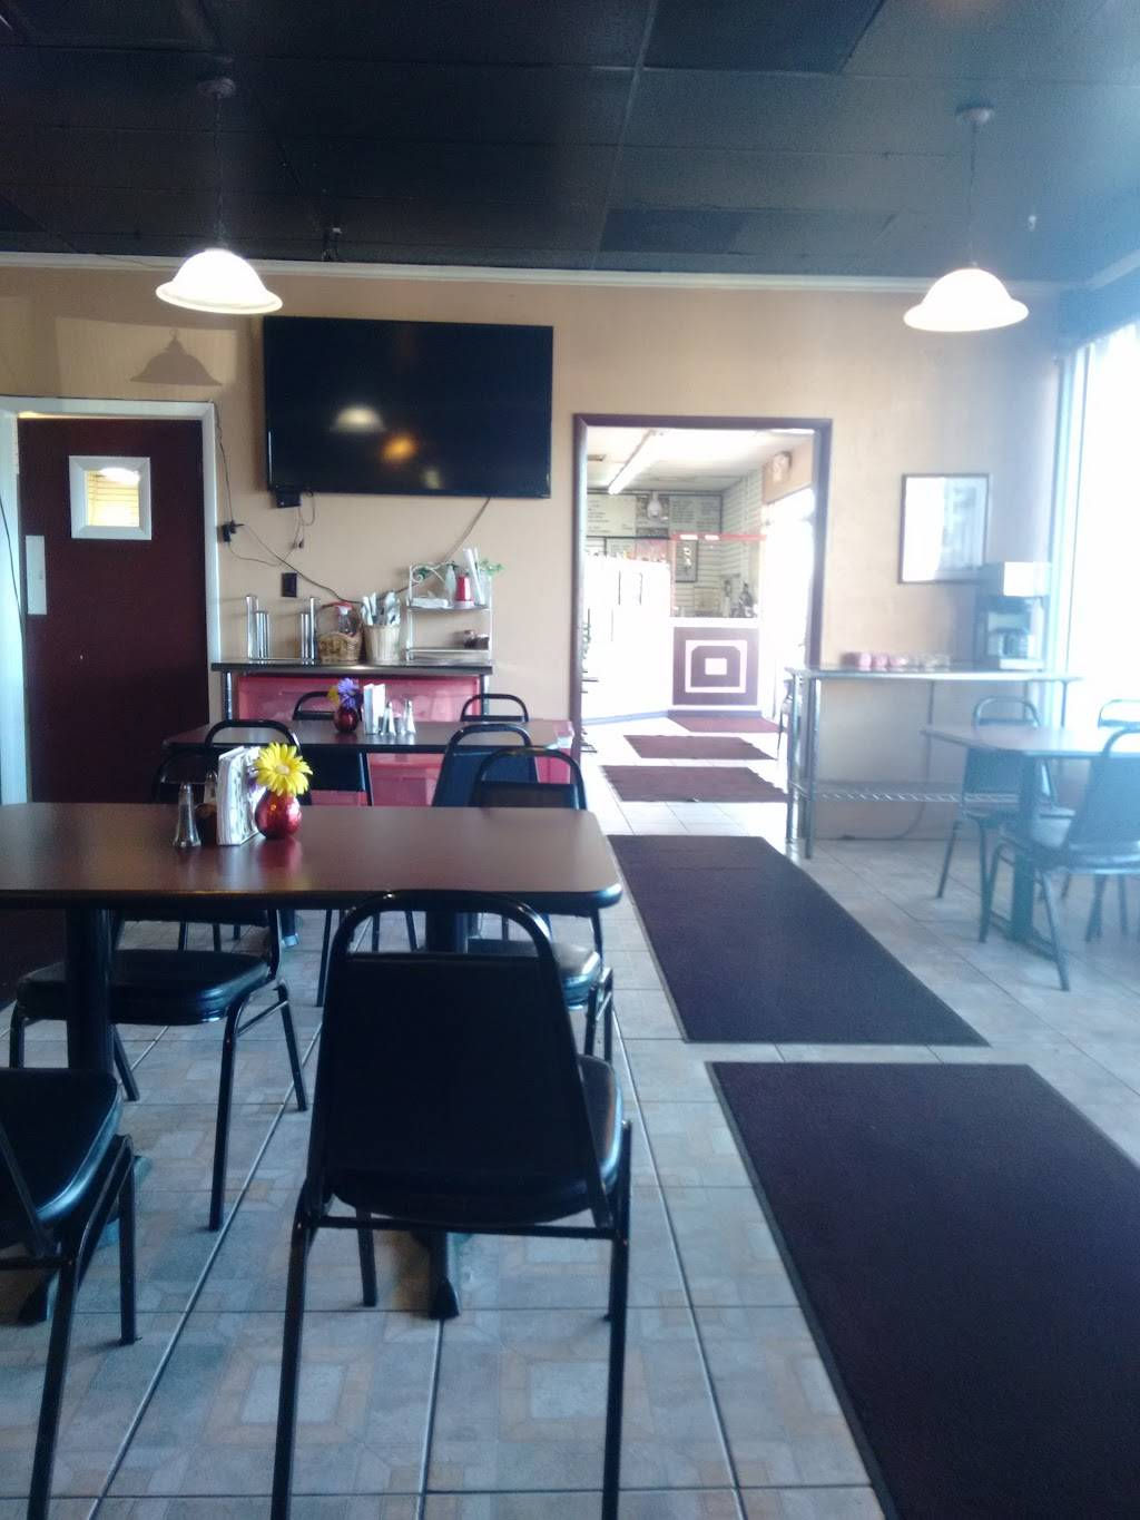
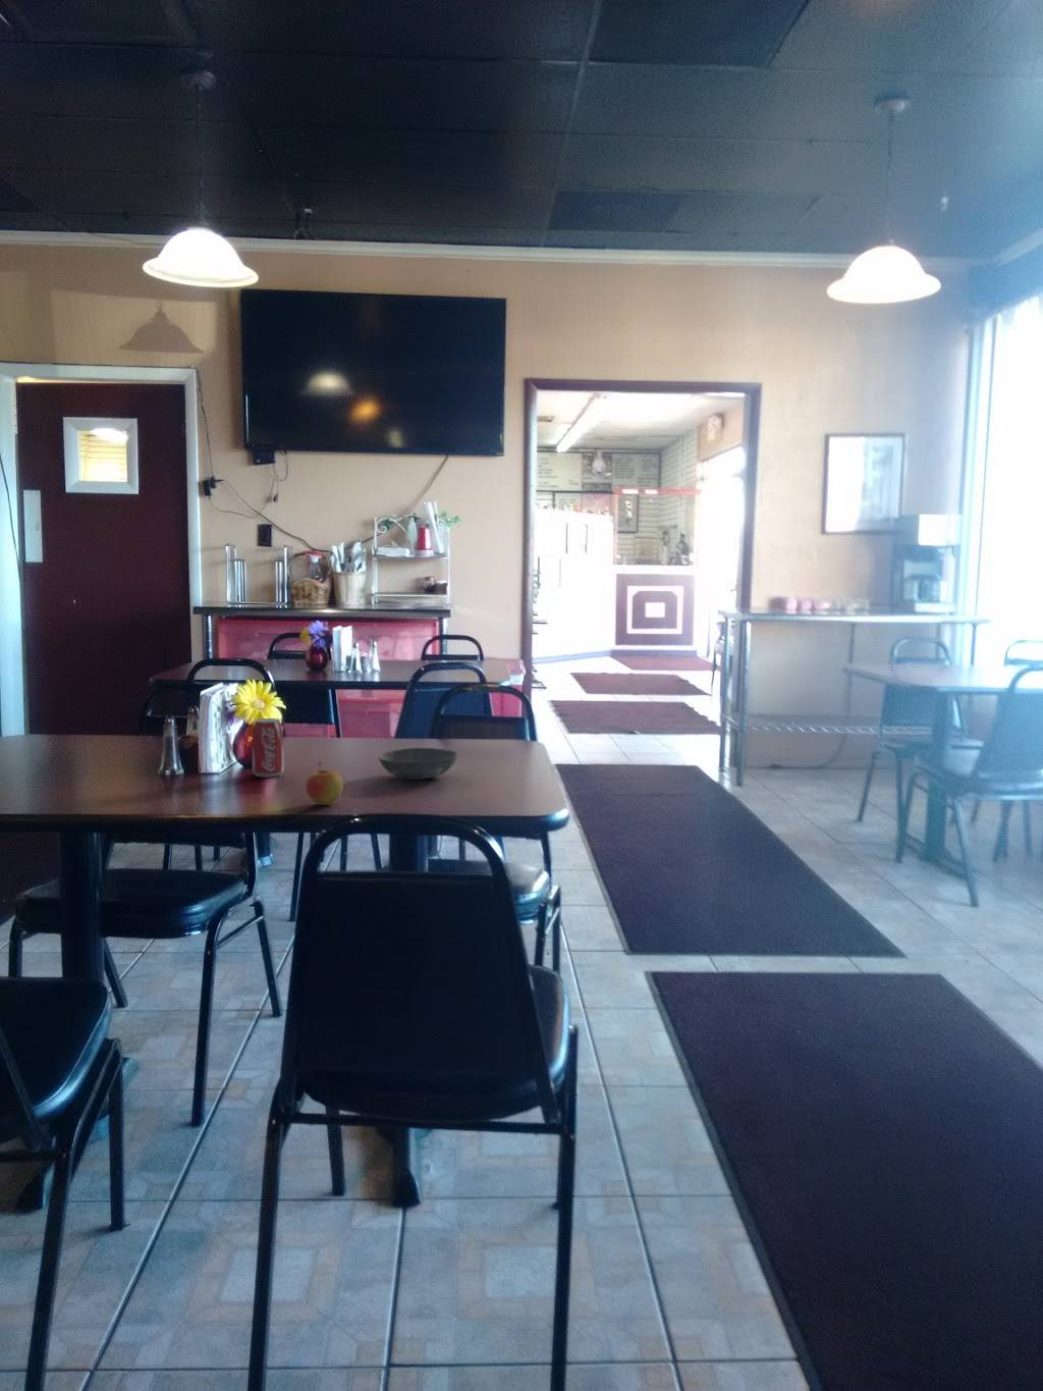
+ apple [305,761,344,806]
+ beverage can [252,717,285,777]
+ bowl [378,746,458,780]
